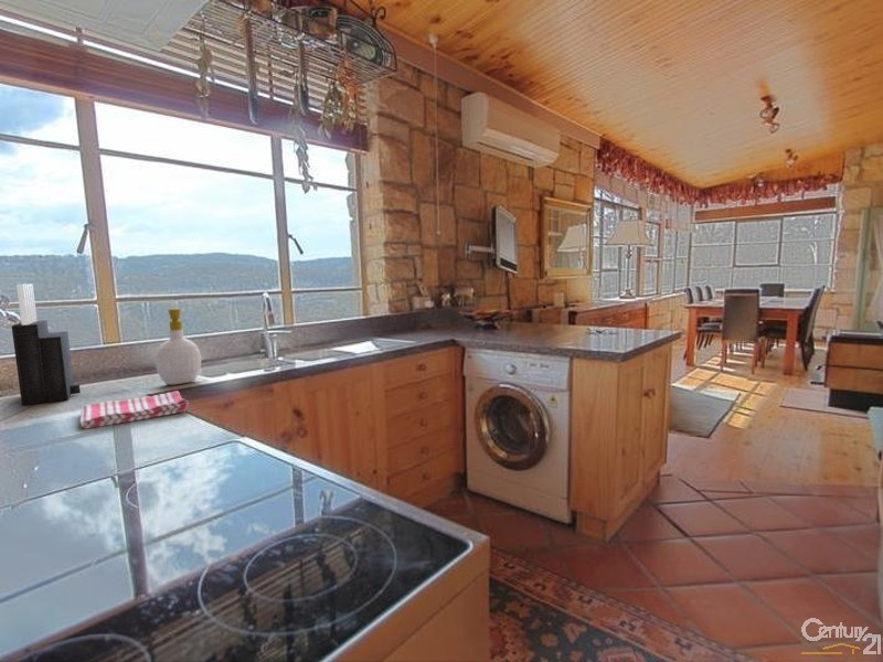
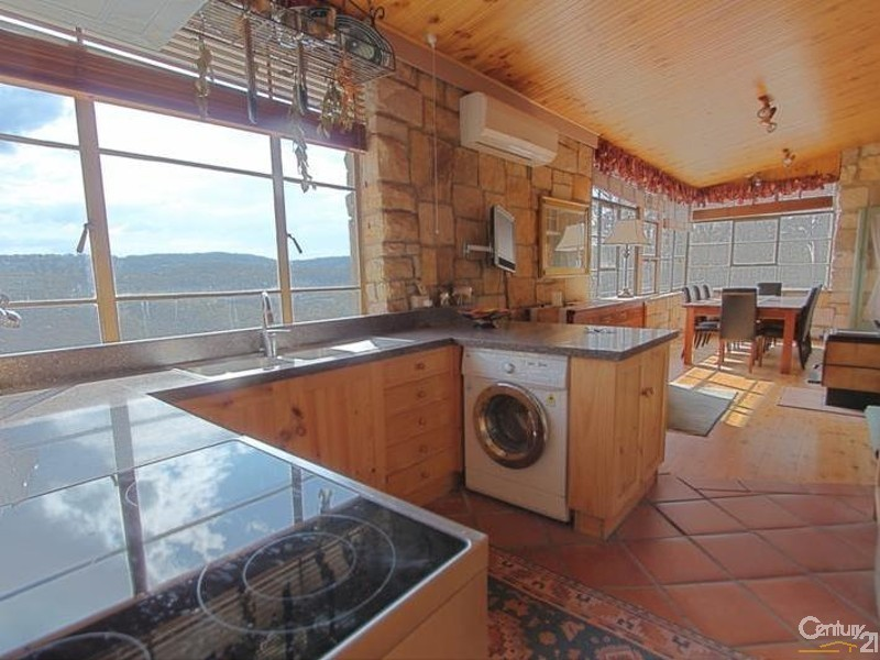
- soap bottle [155,308,202,386]
- dish towel [78,389,190,429]
- knife block [10,282,82,406]
